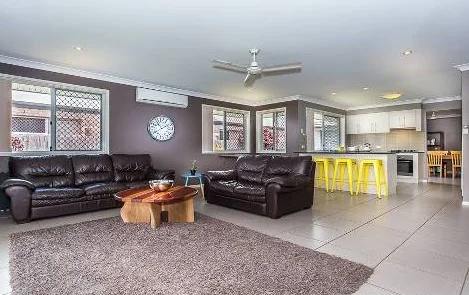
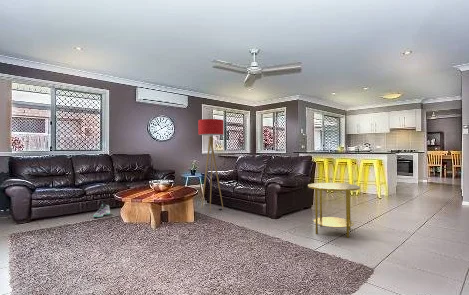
+ side table [306,182,361,239]
+ floor lamp [197,118,225,214]
+ sneaker [92,200,111,218]
